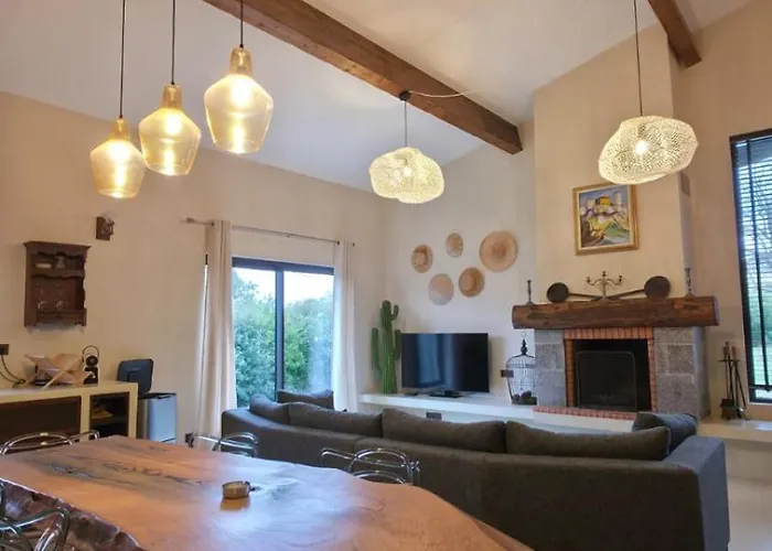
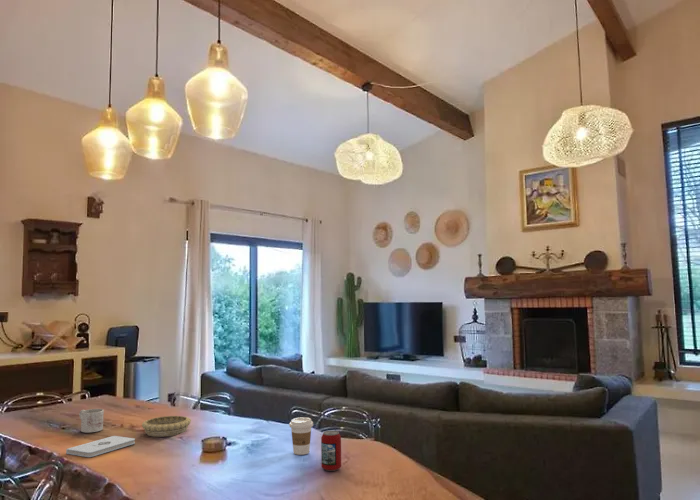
+ coffee cup [288,416,314,456]
+ notepad [65,435,136,458]
+ decorative bowl [141,415,192,438]
+ mug [78,408,105,434]
+ beverage can [320,429,342,472]
